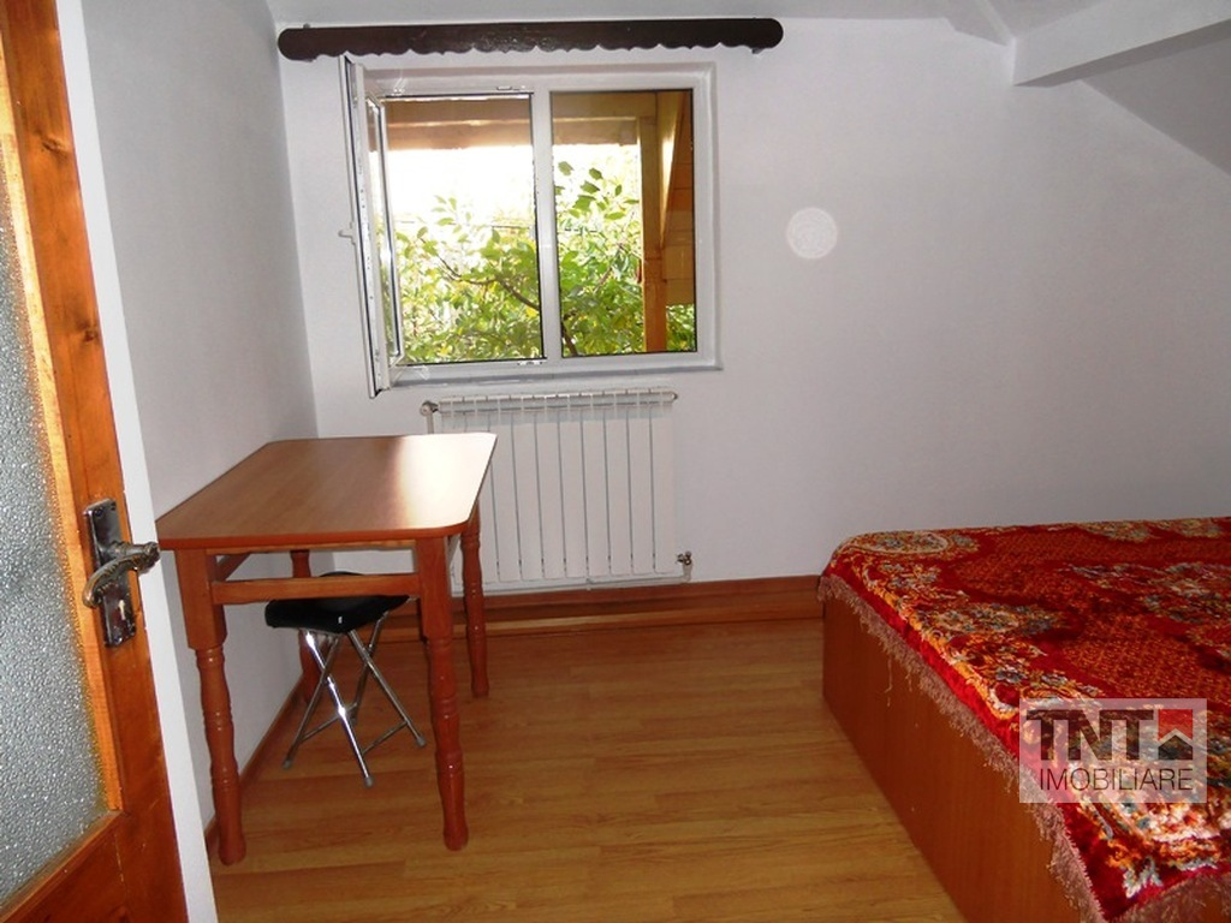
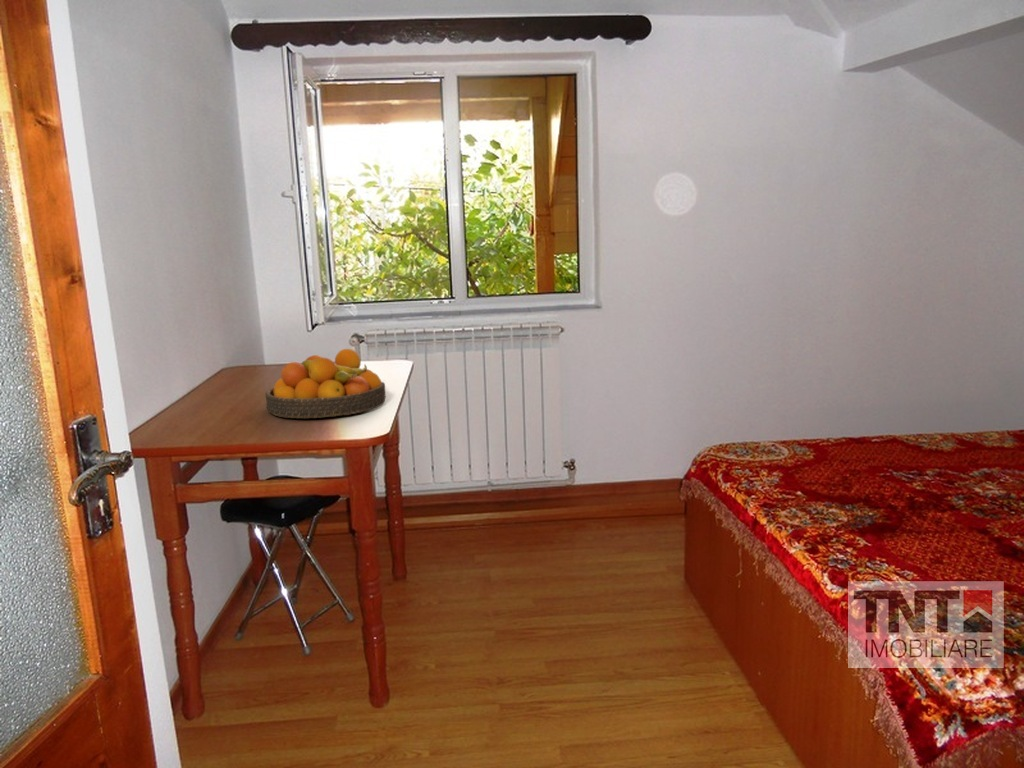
+ fruit bowl [264,348,387,419]
